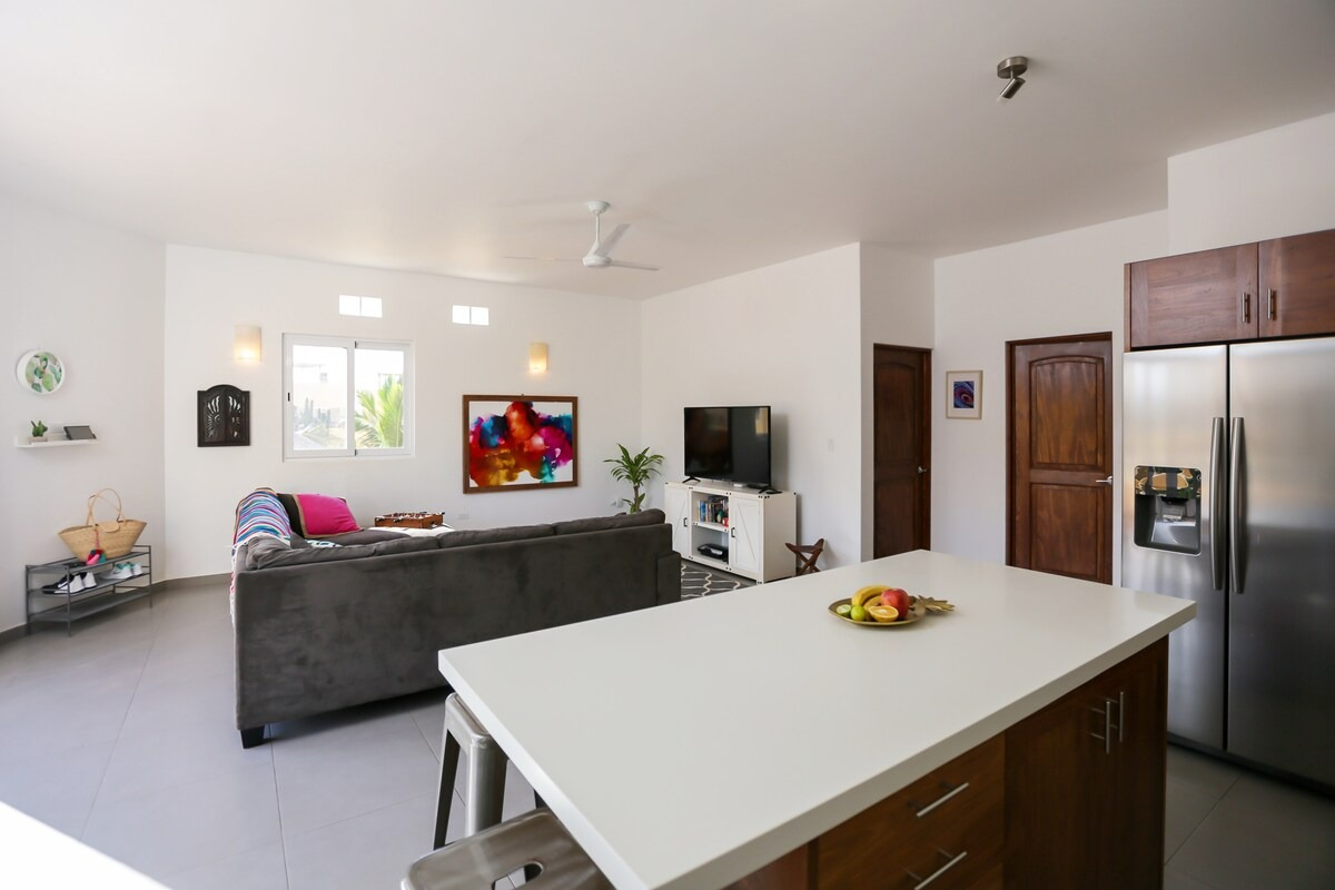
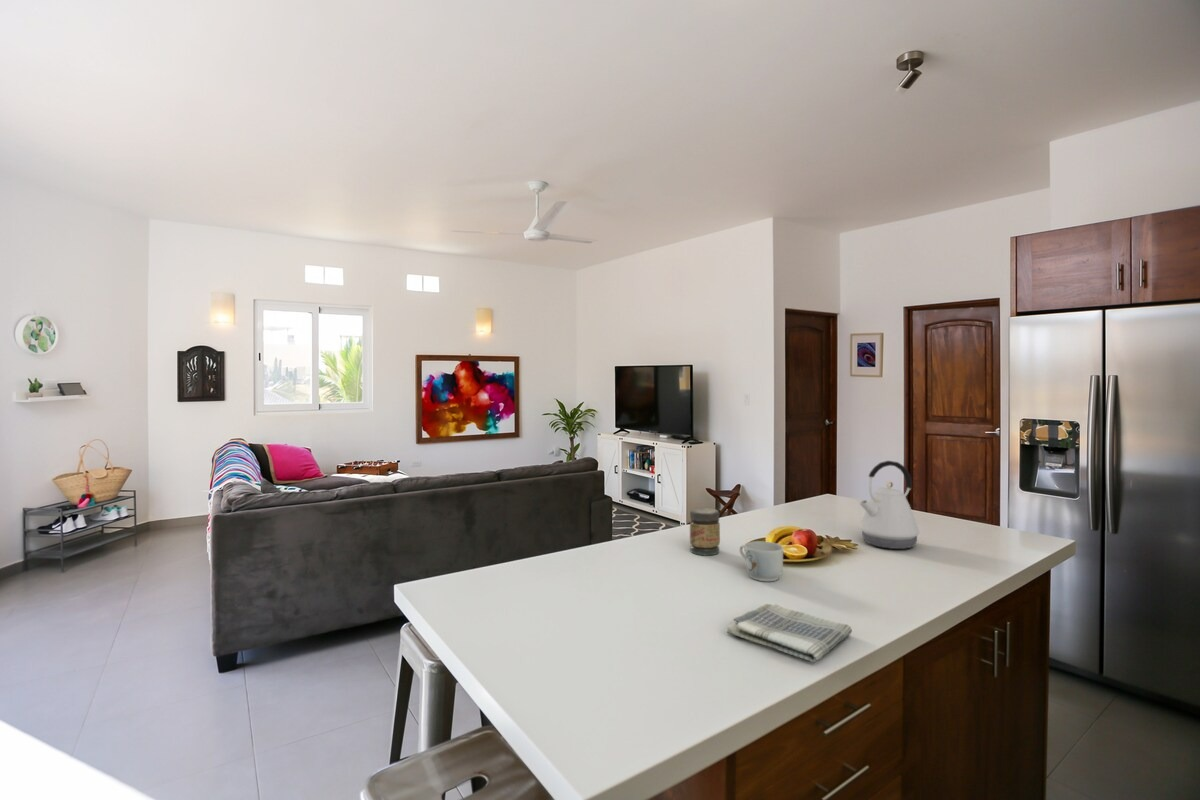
+ dish towel [726,603,853,663]
+ jar [689,507,721,556]
+ mug [739,540,784,582]
+ kettle [858,460,920,550]
